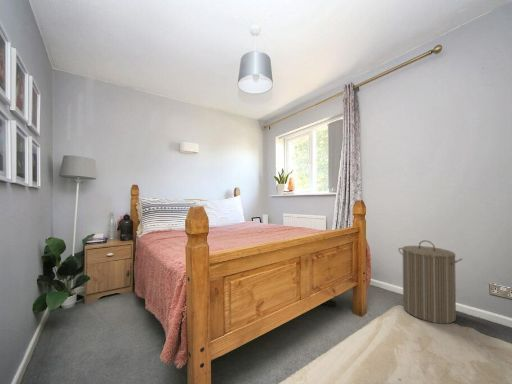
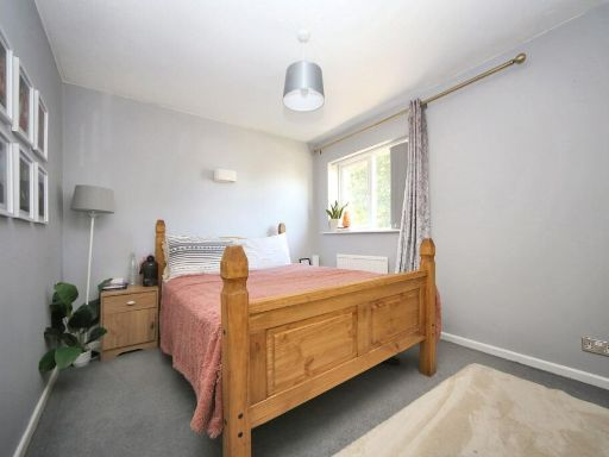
- laundry hamper [397,239,463,325]
